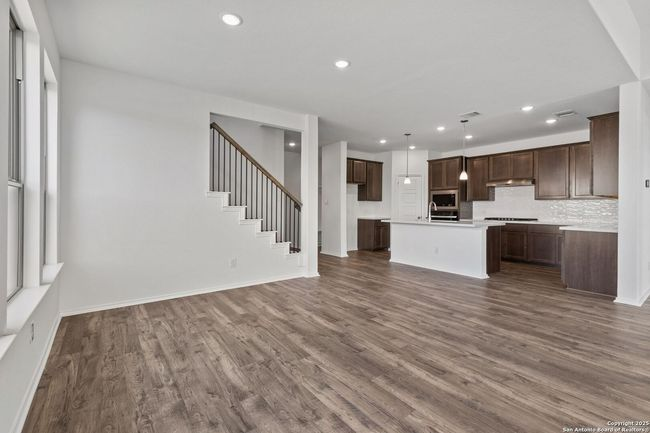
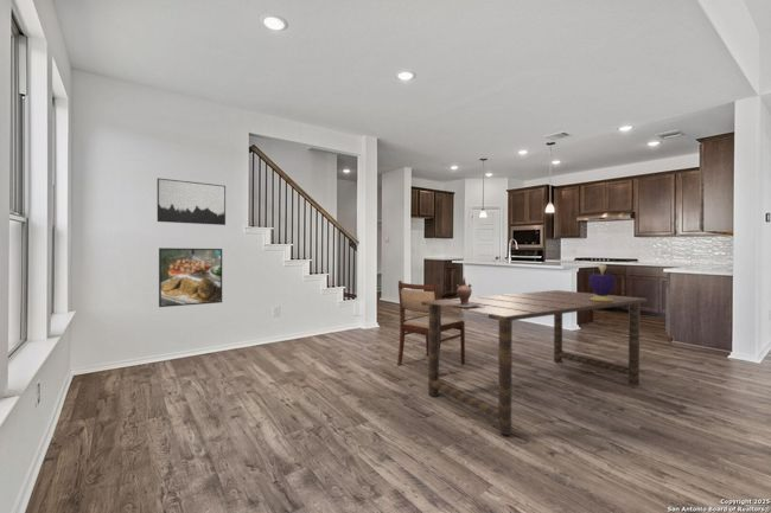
+ dining chair [396,280,466,366]
+ dining table [421,289,648,436]
+ ceramic jug [447,276,485,307]
+ wall art [157,177,227,226]
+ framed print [158,246,223,308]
+ decorative container [588,263,617,301]
